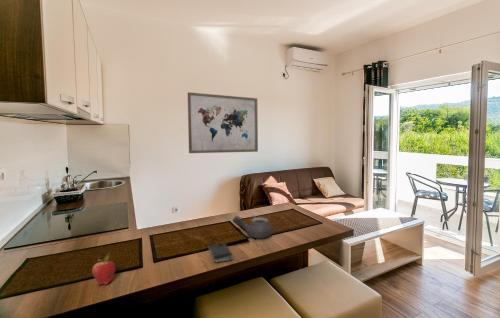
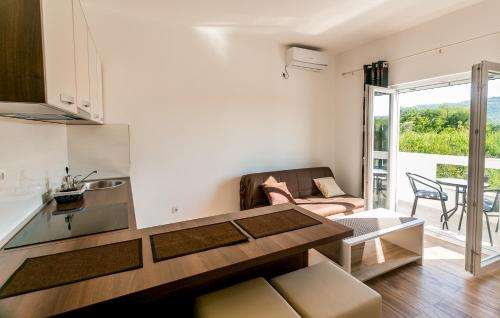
- fruit [91,251,117,286]
- wall art [187,91,259,154]
- smartphone [208,242,234,263]
- teapot [232,214,274,239]
